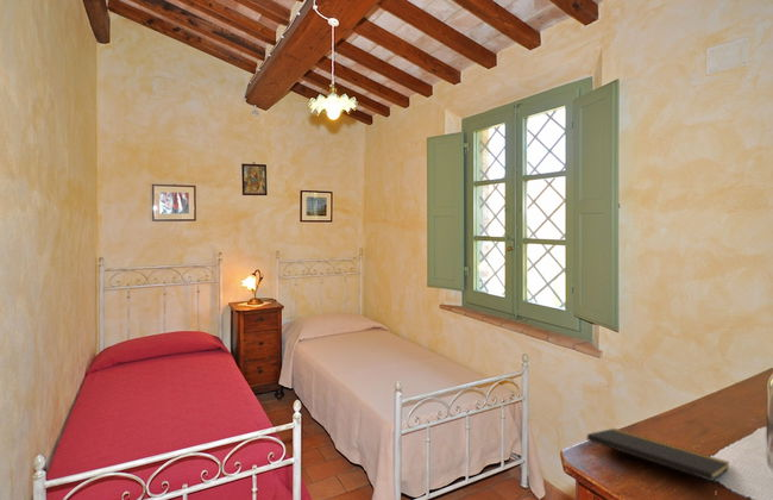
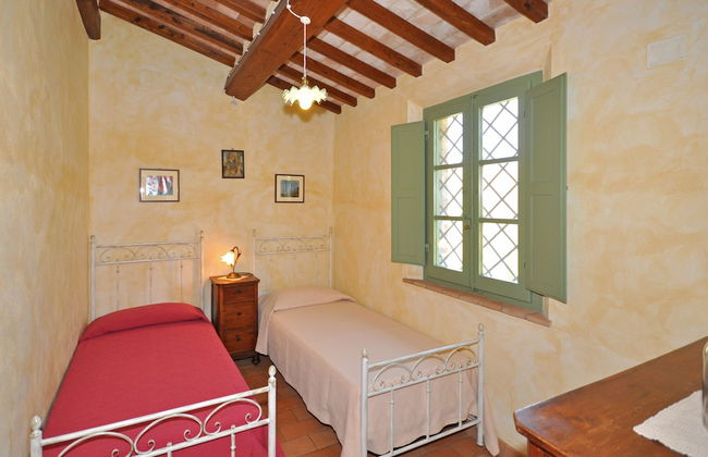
- notepad [586,427,731,500]
